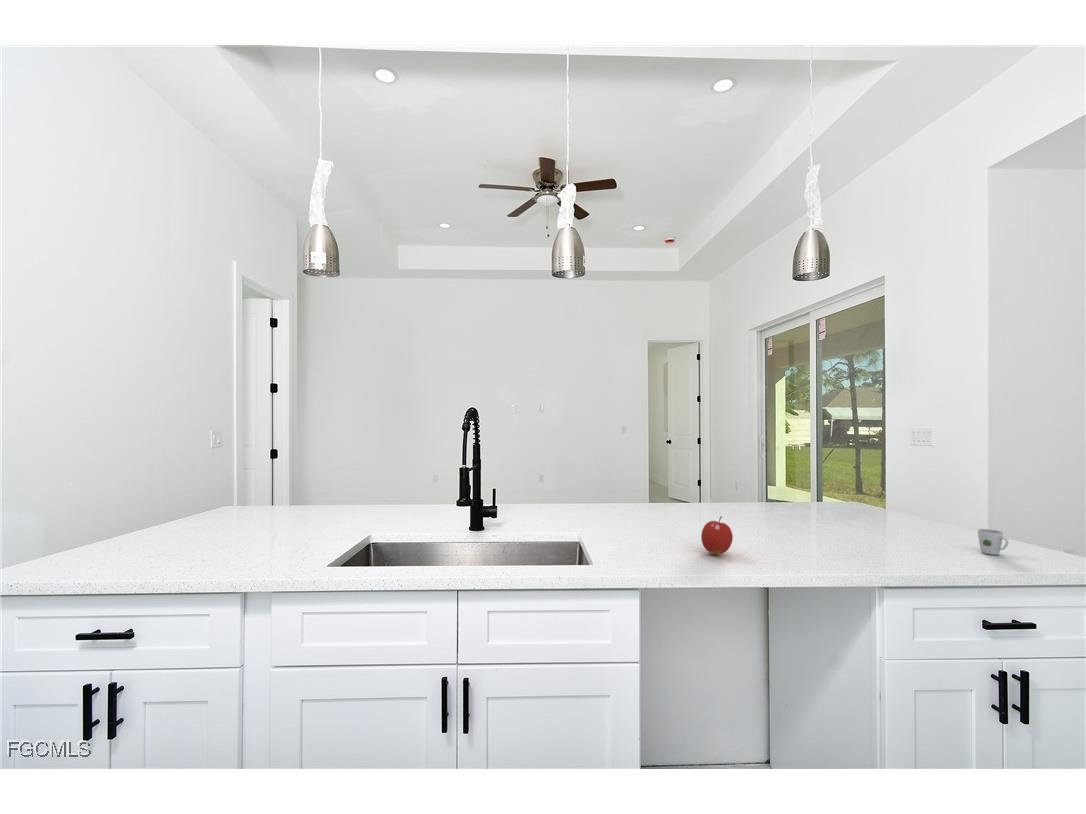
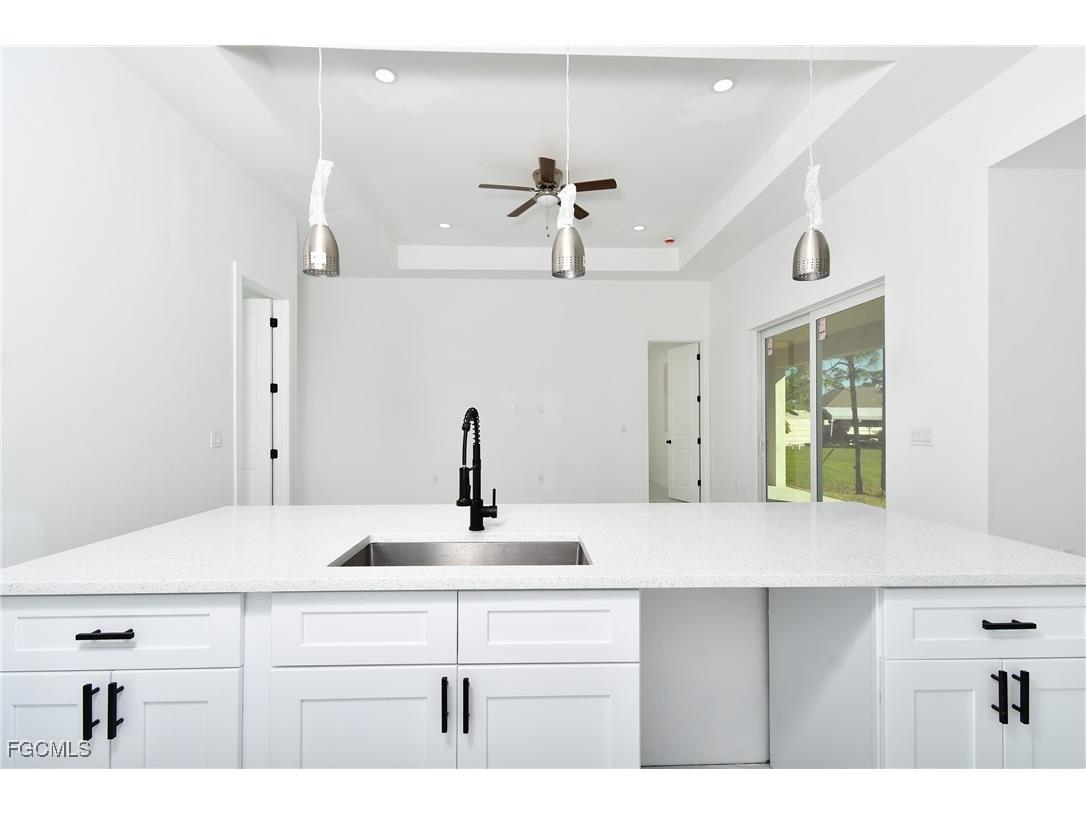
- cup [977,523,1010,556]
- fruit [700,515,734,555]
